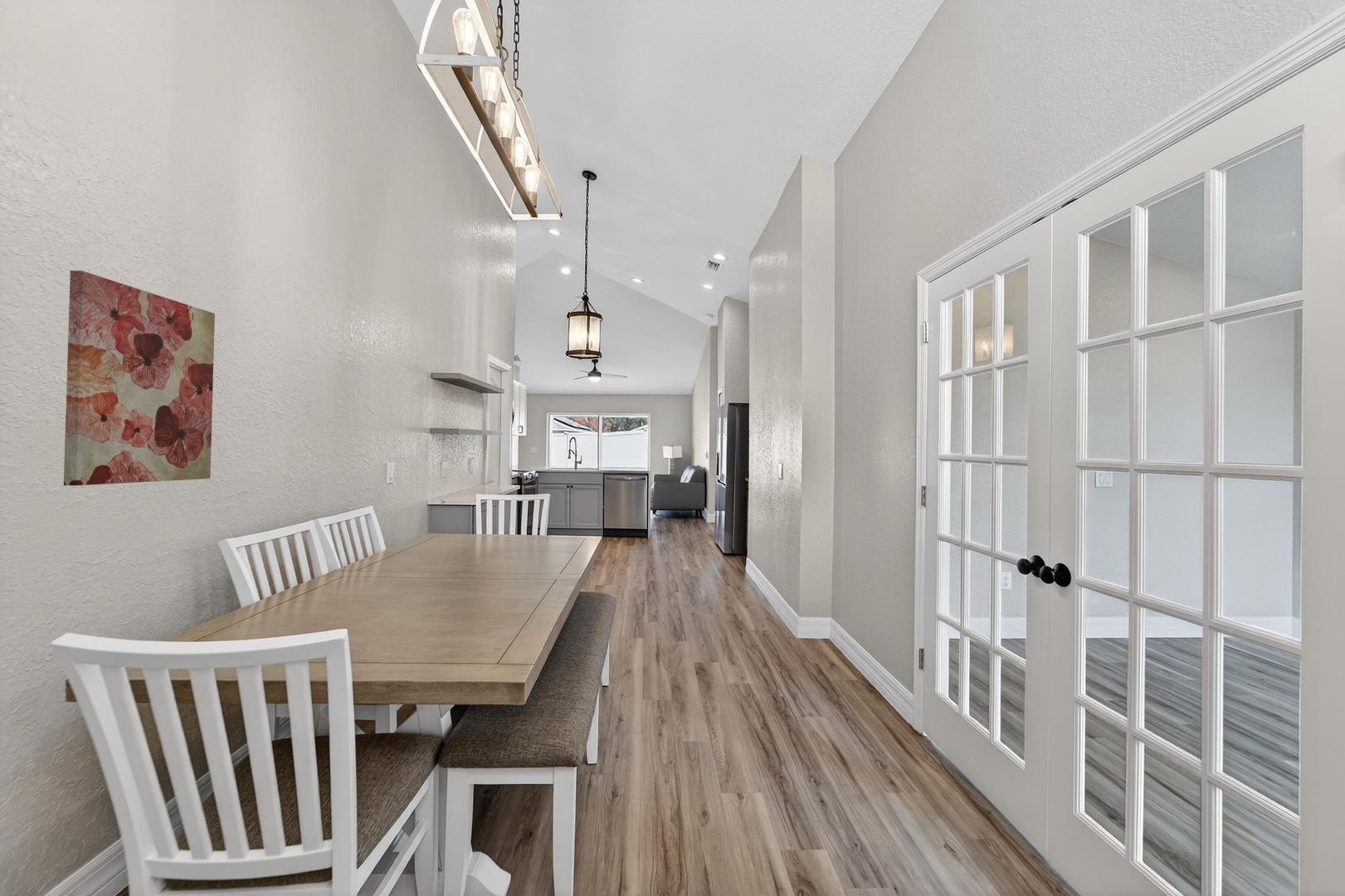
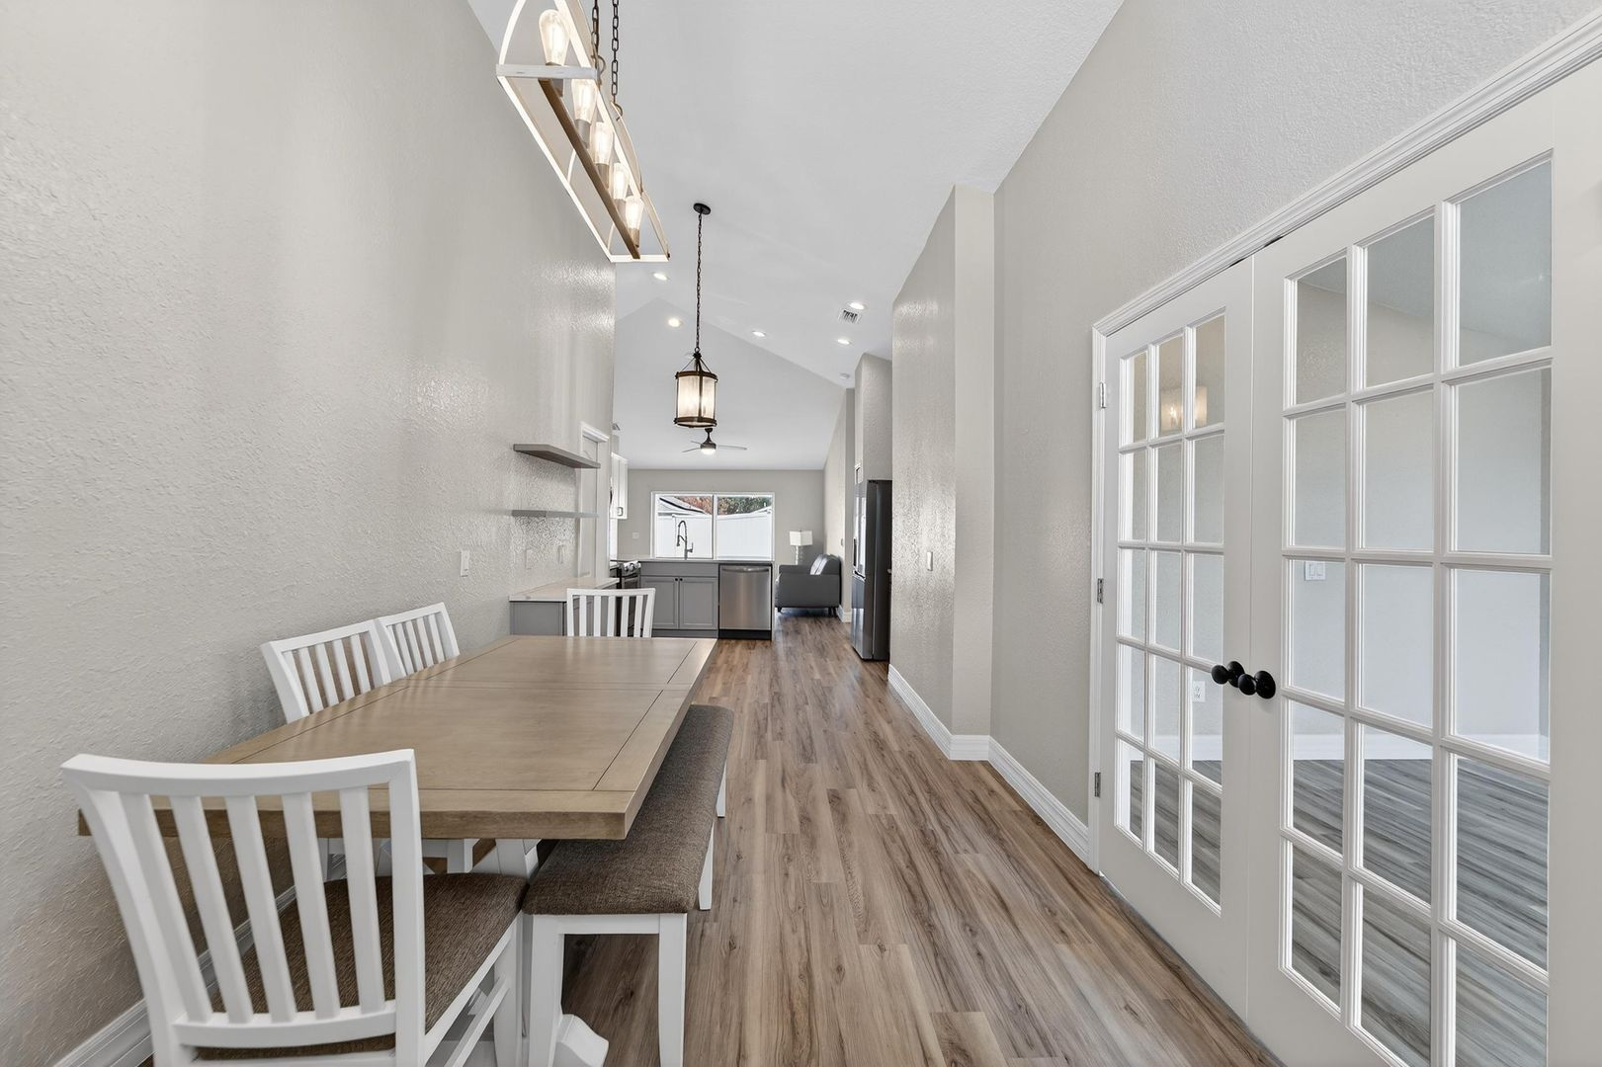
- wall art [63,270,216,486]
